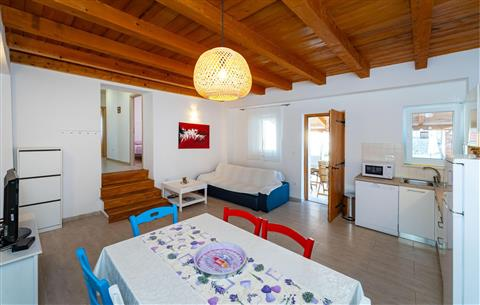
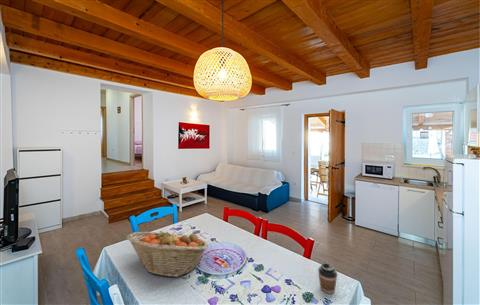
+ fruit basket [126,230,209,278]
+ coffee cup [317,262,338,295]
